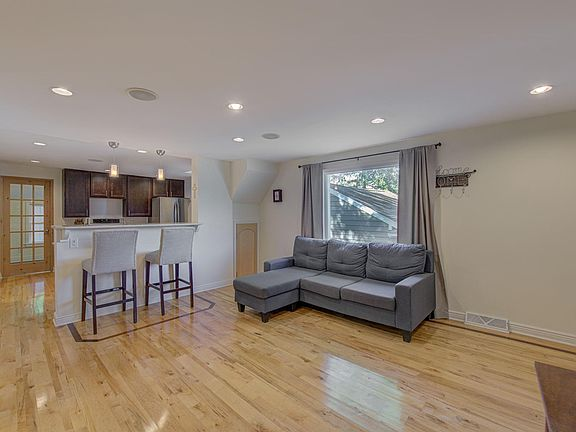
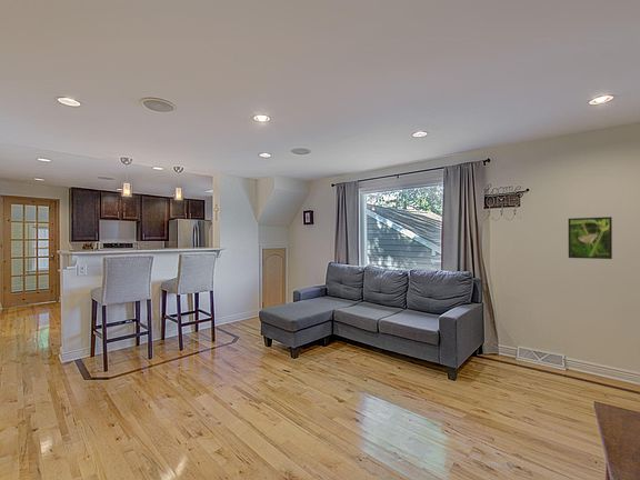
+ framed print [568,216,613,260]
